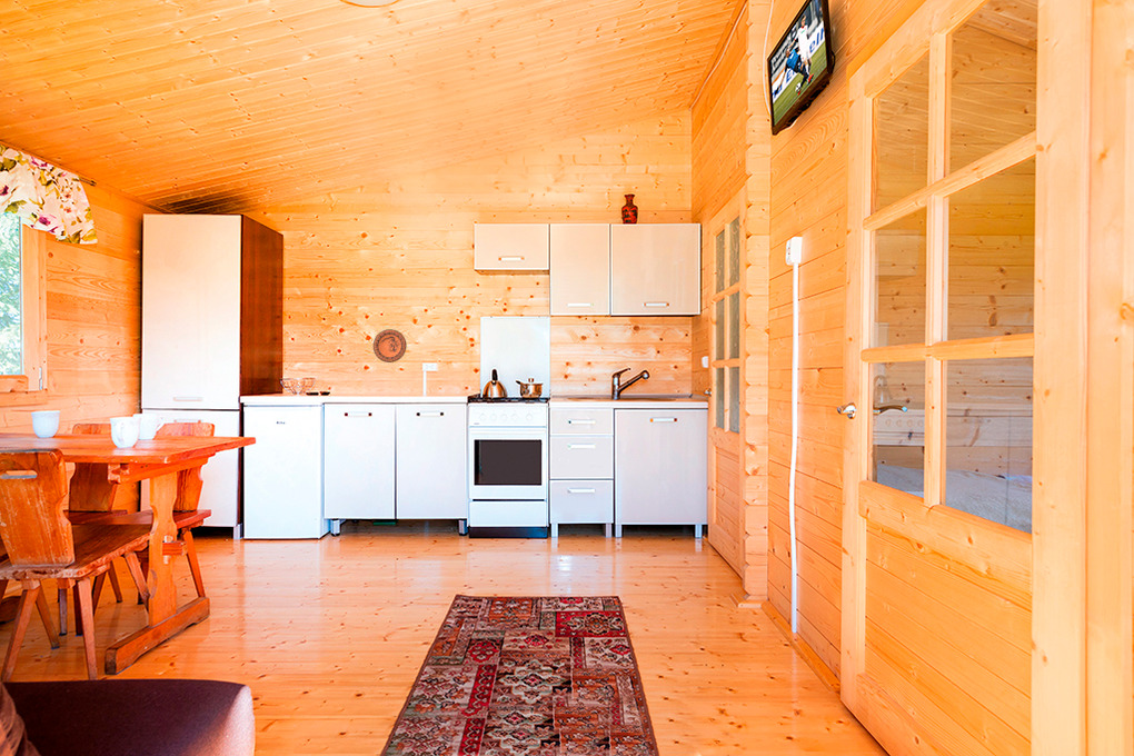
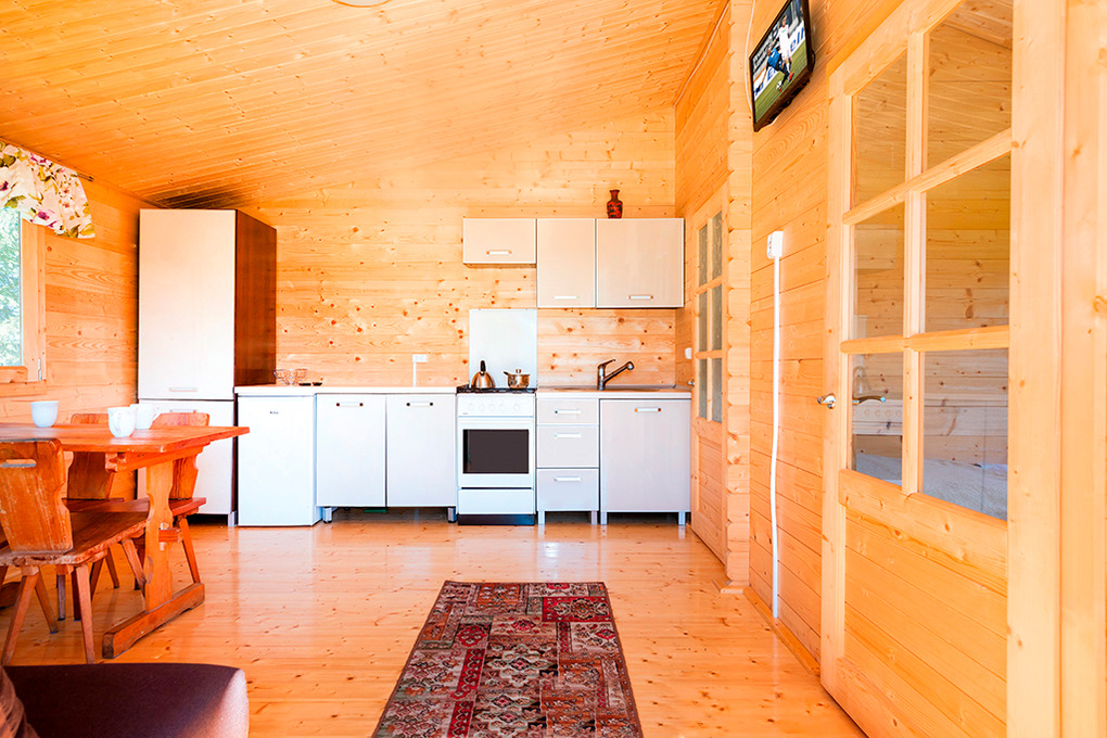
- decorative plate [372,328,407,364]
